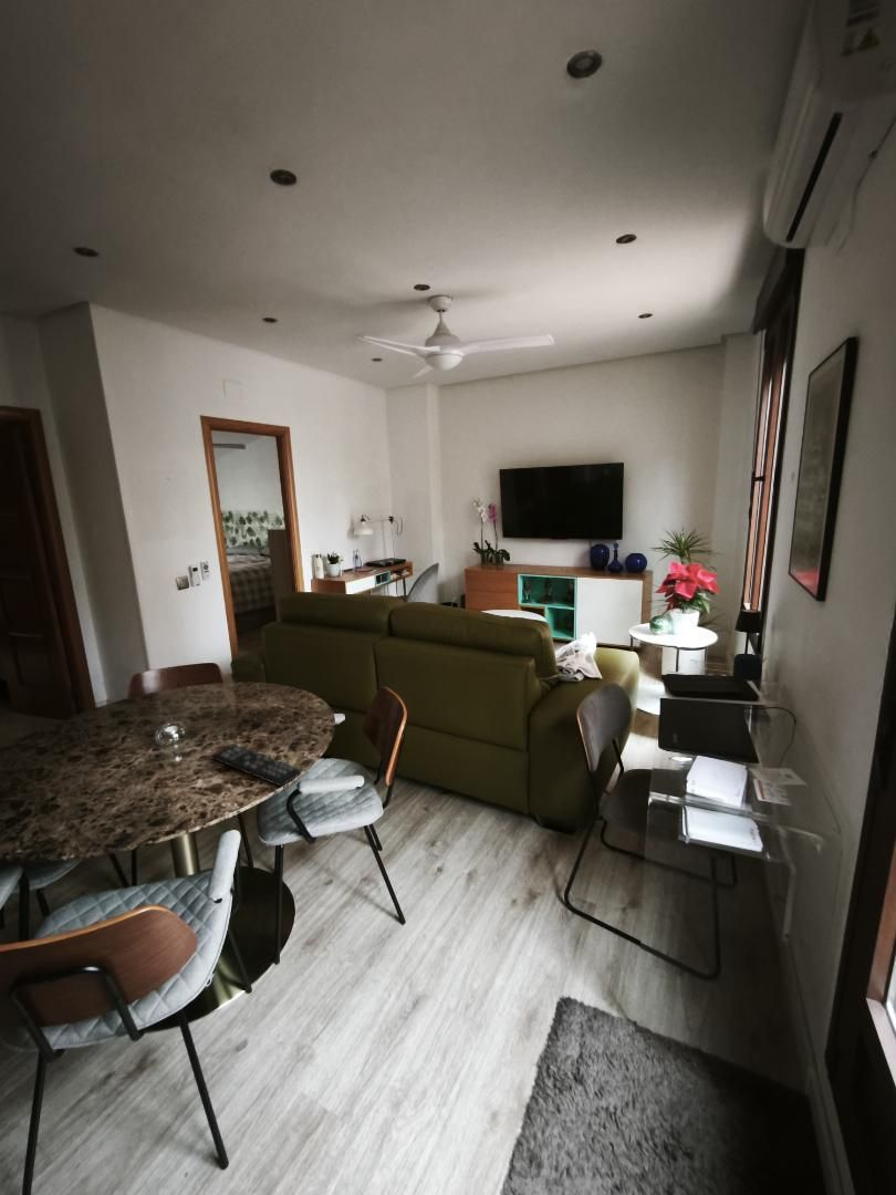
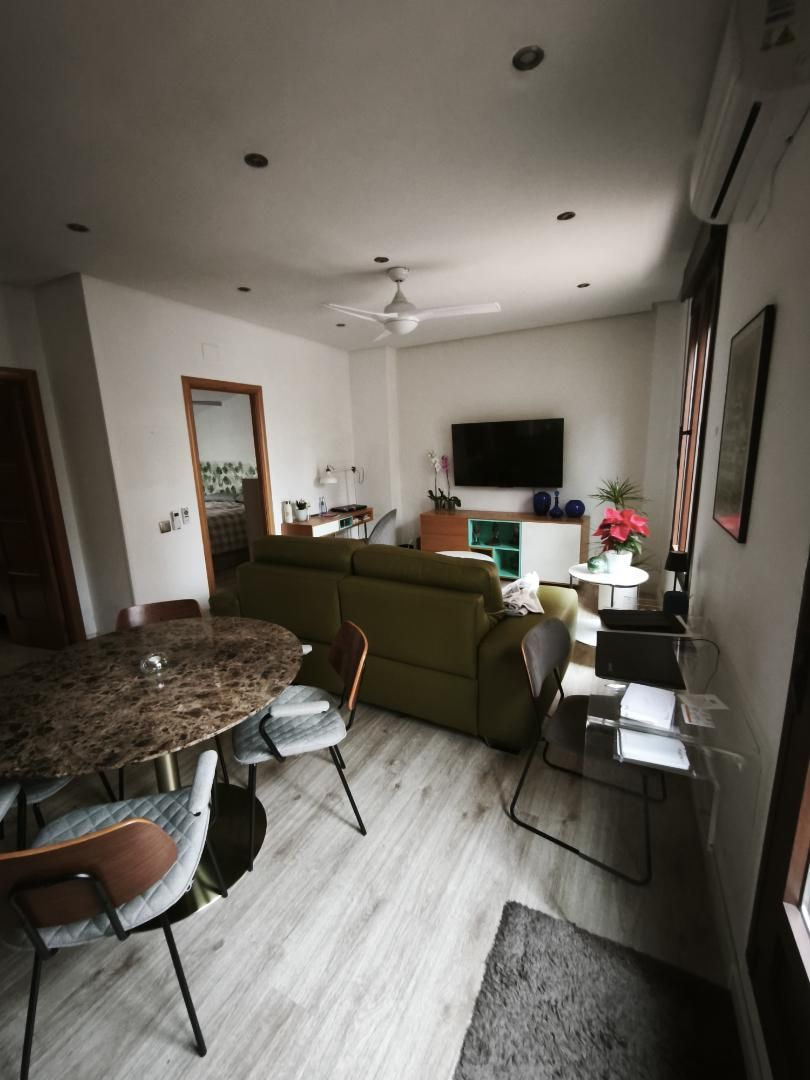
- remote control [210,742,303,788]
